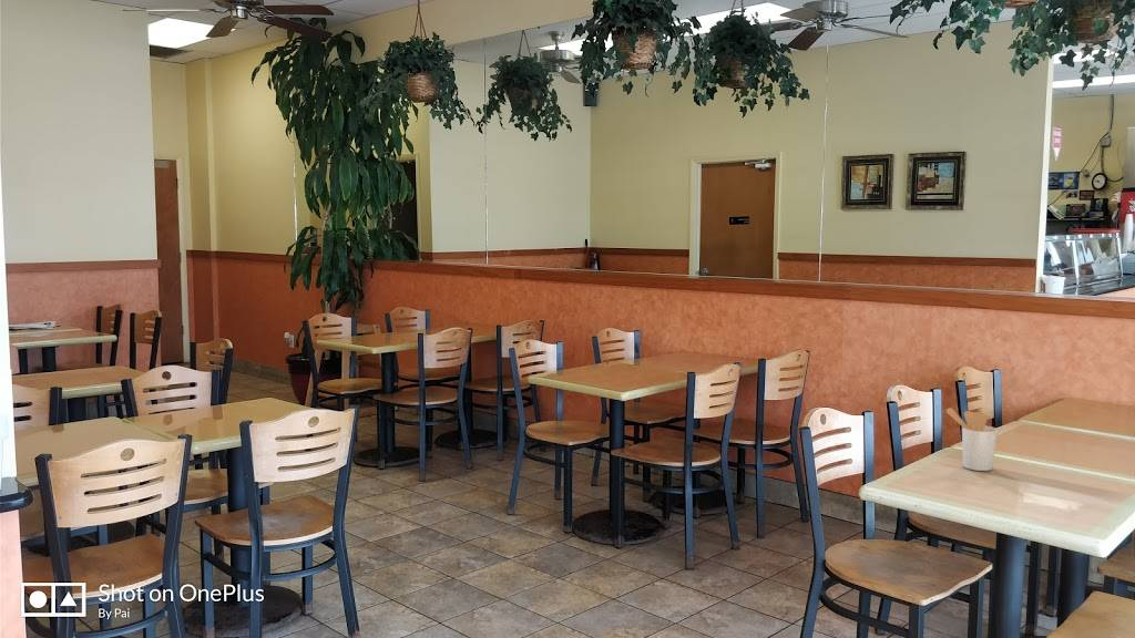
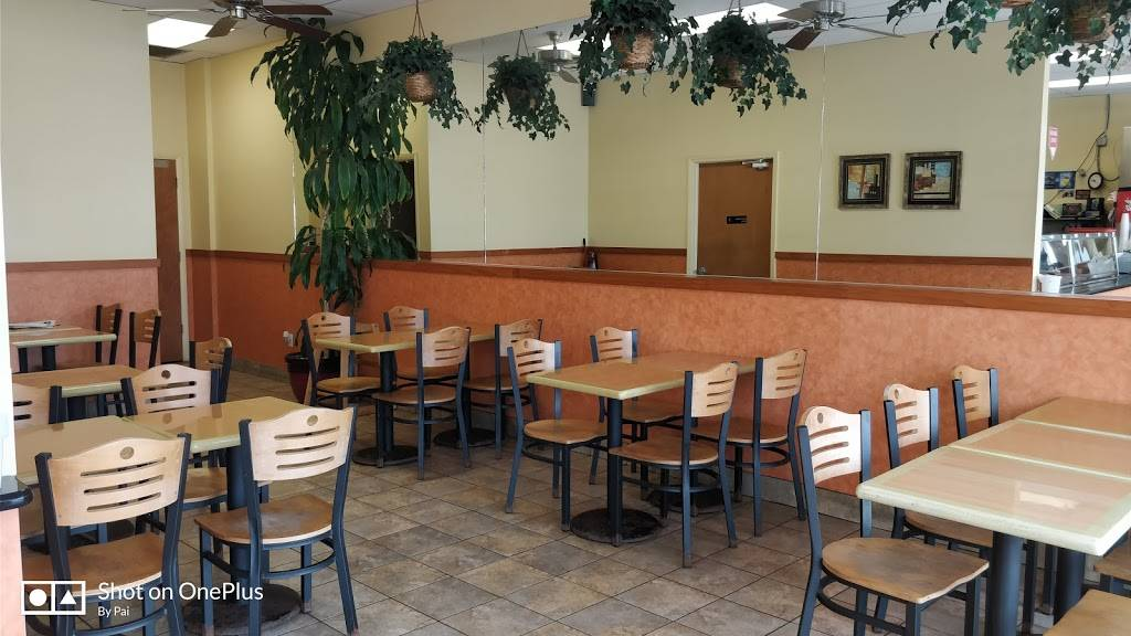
- utensil holder [944,407,999,472]
